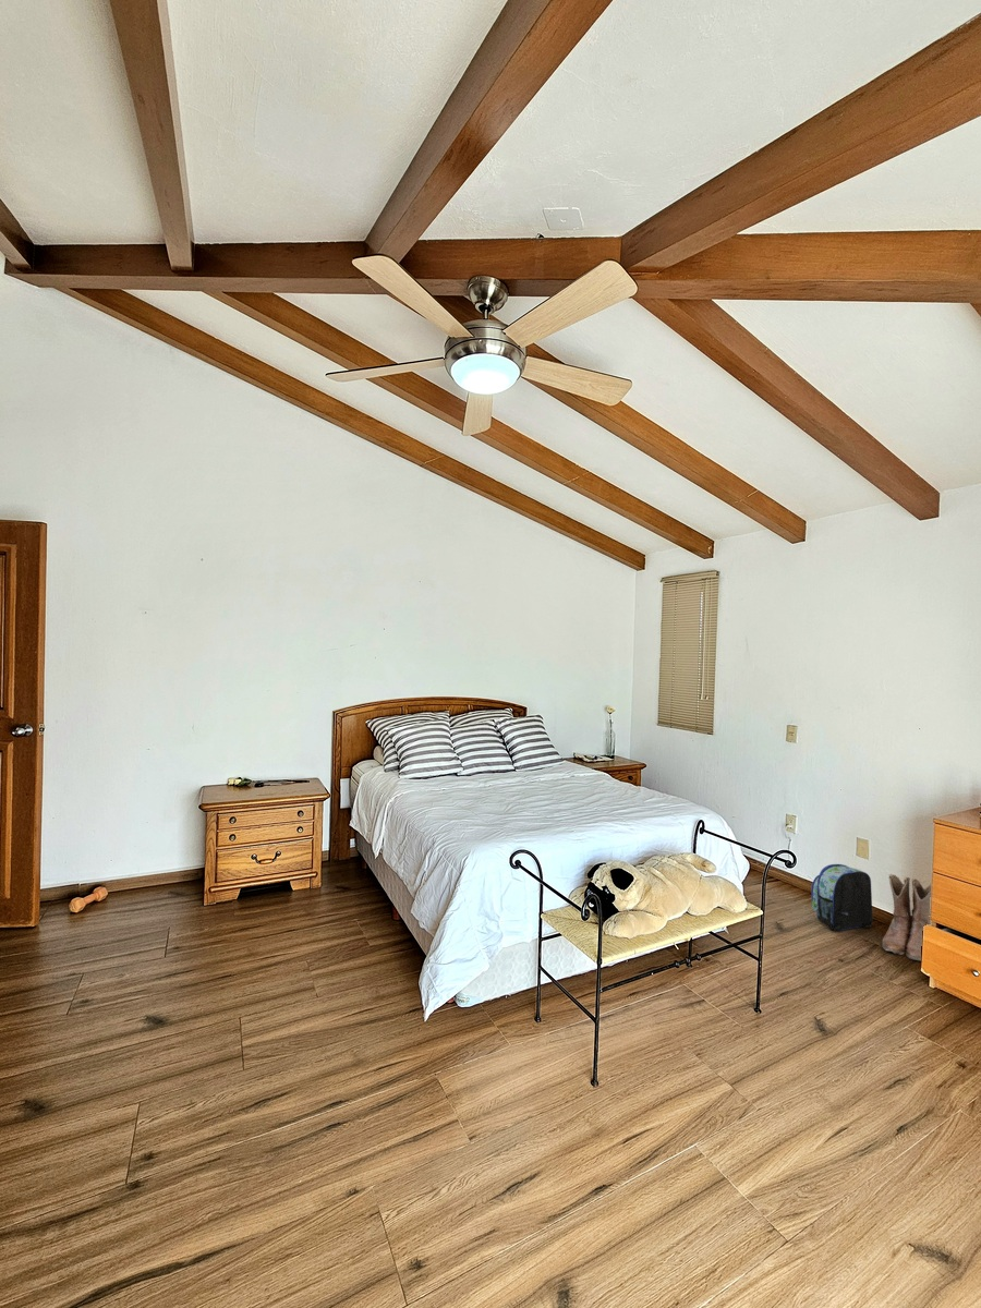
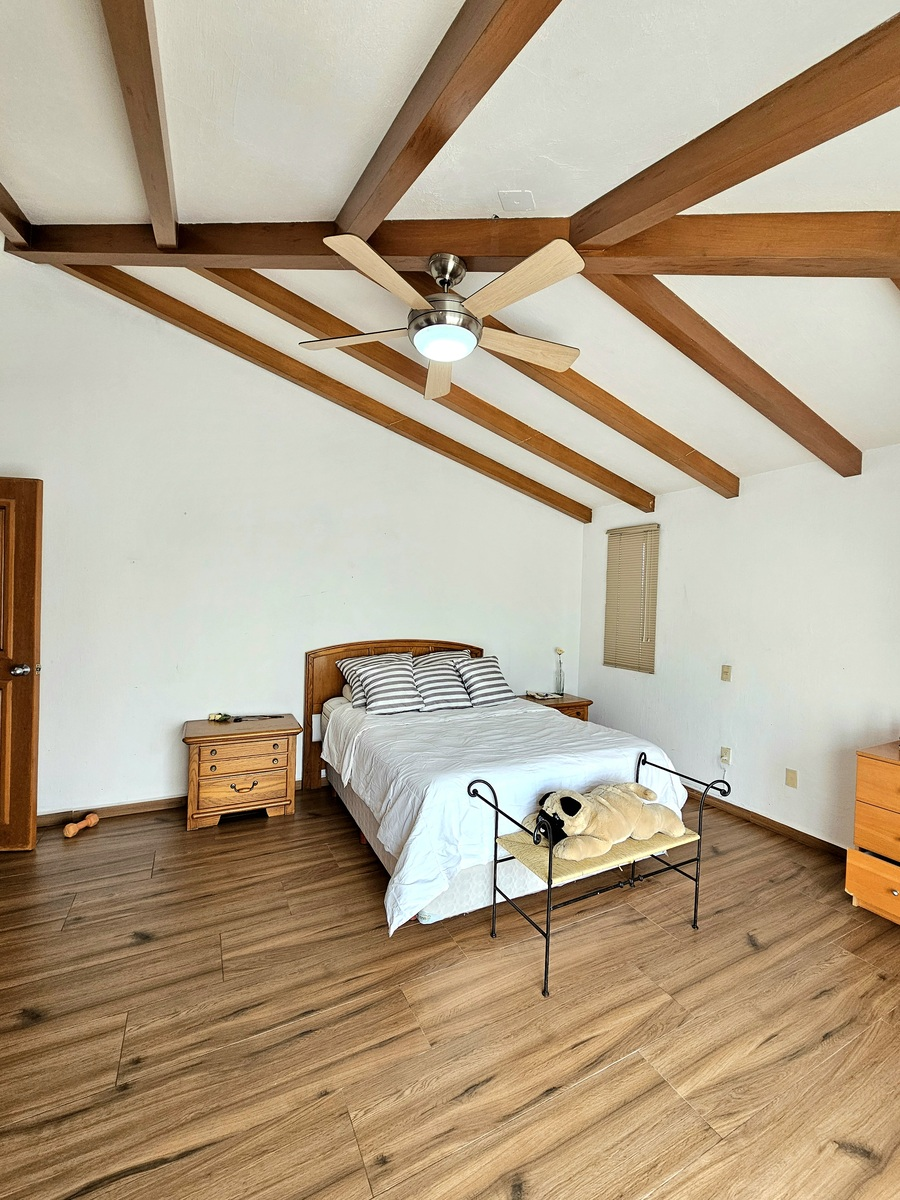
- backpack [810,863,874,933]
- boots [881,873,932,961]
